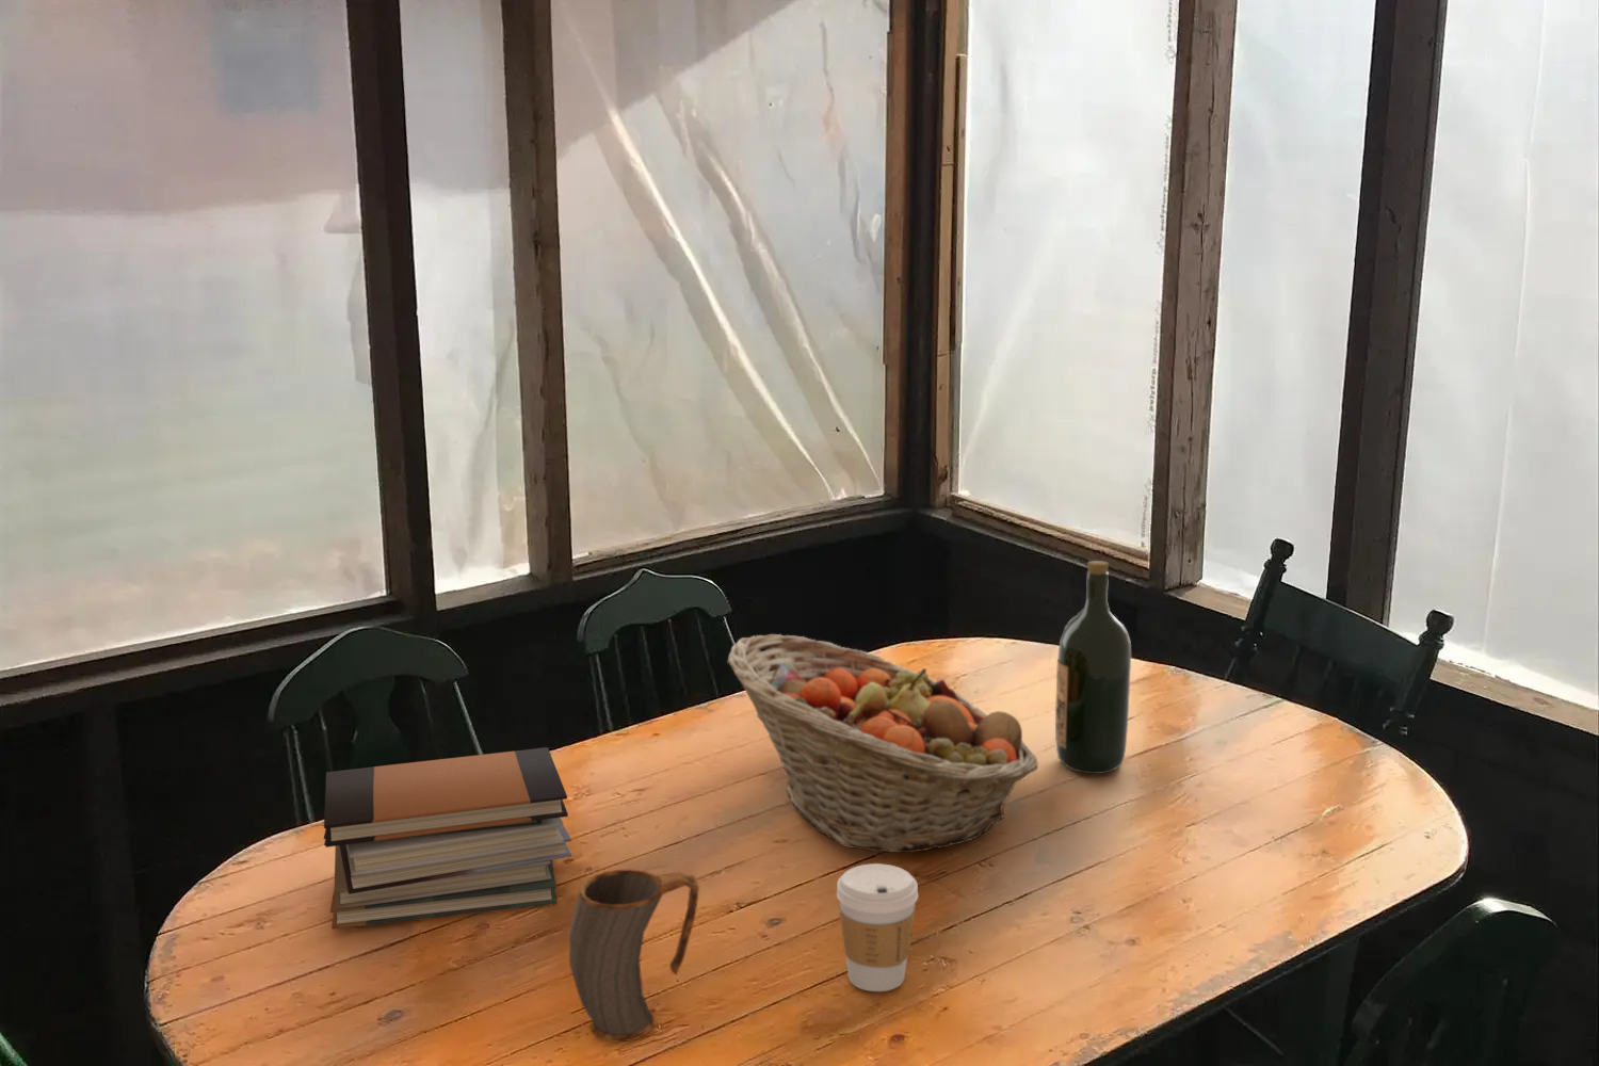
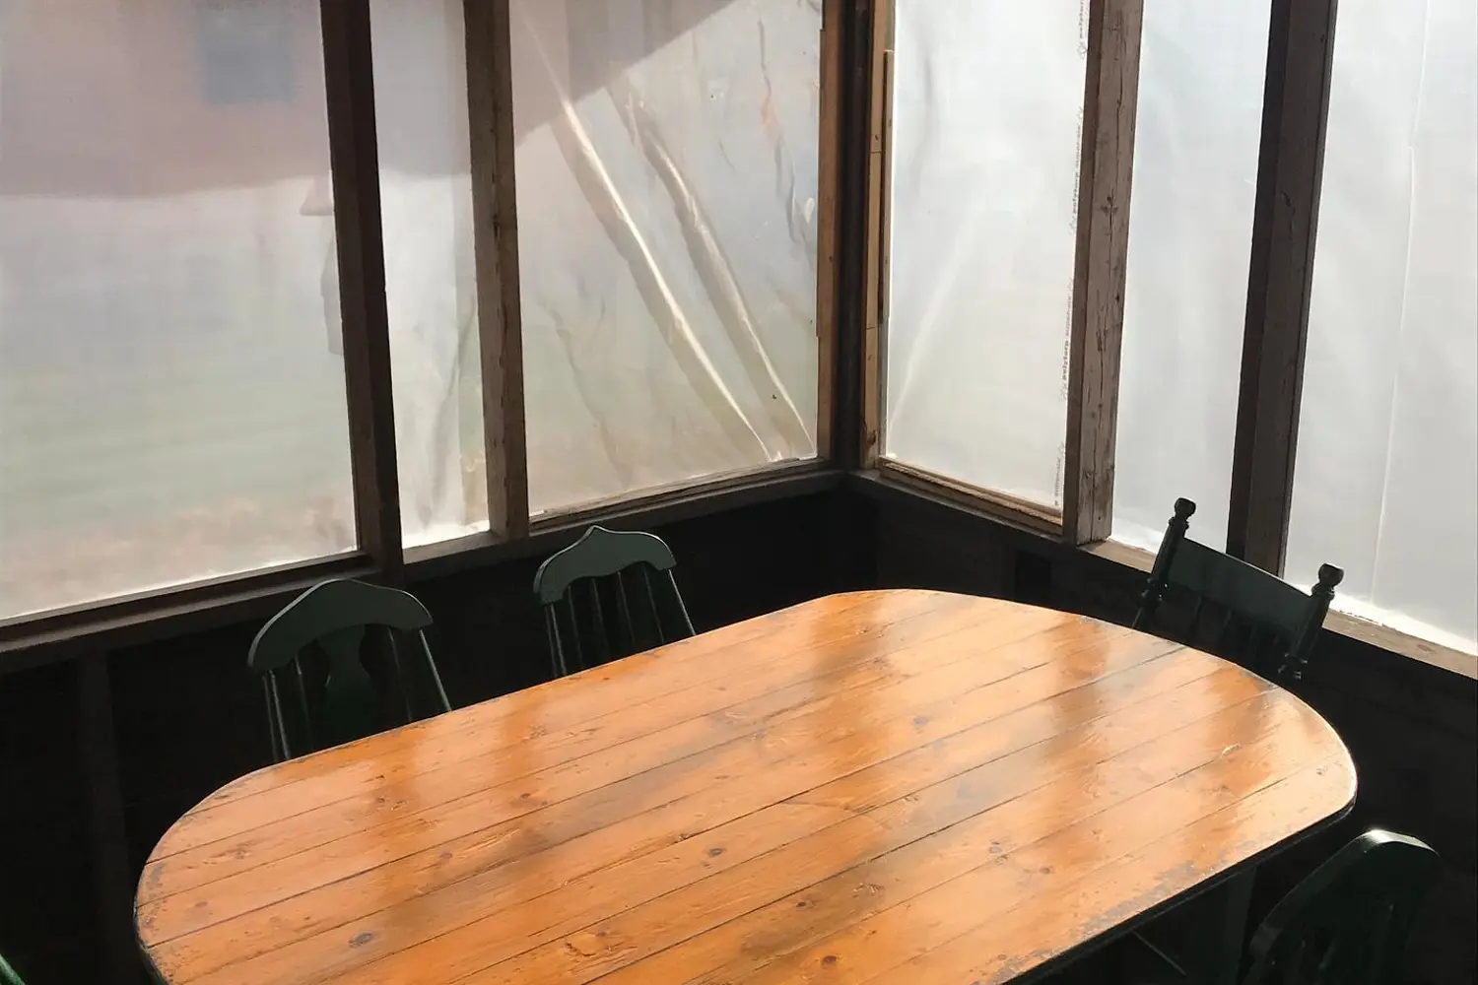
- coffee cup [835,863,918,992]
- fruit basket [726,633,1040,854]
- book stack [322,746,572,930]
- mug [568,867,701,1042]
- wine bottle [1054,559,1133,775]
